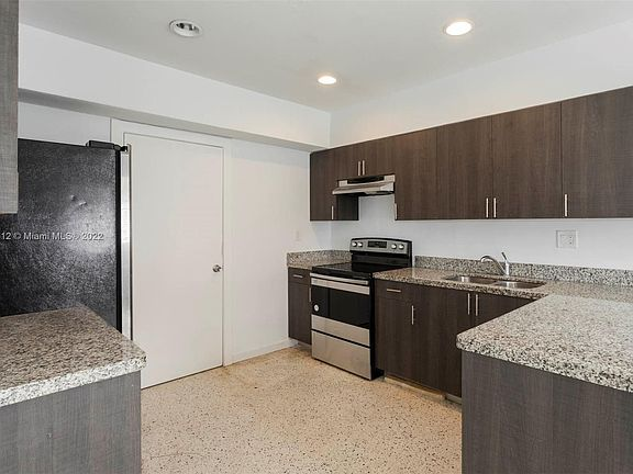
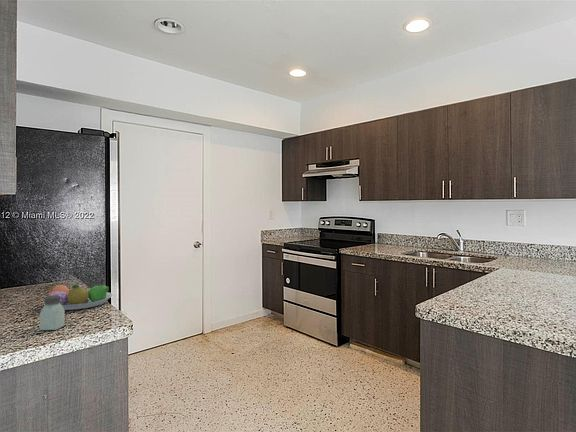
+ saltshaker [39,295,66,331]
+ fruit bowl [48,284,113,311]
